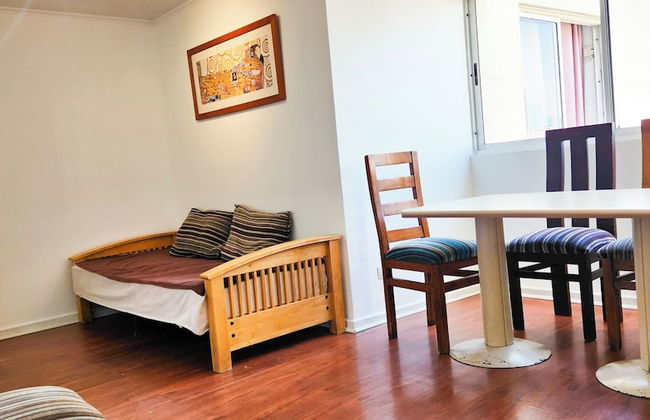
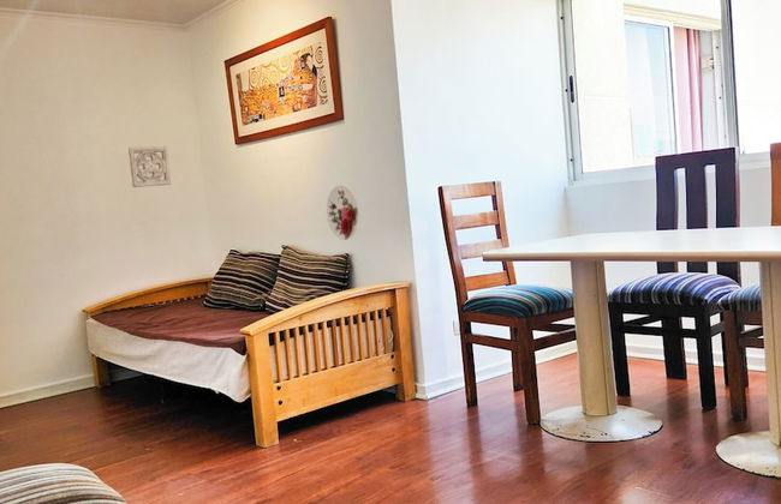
+ decorative plate [326,185,360,241]
+ wall ornament [127,145,172,188]
